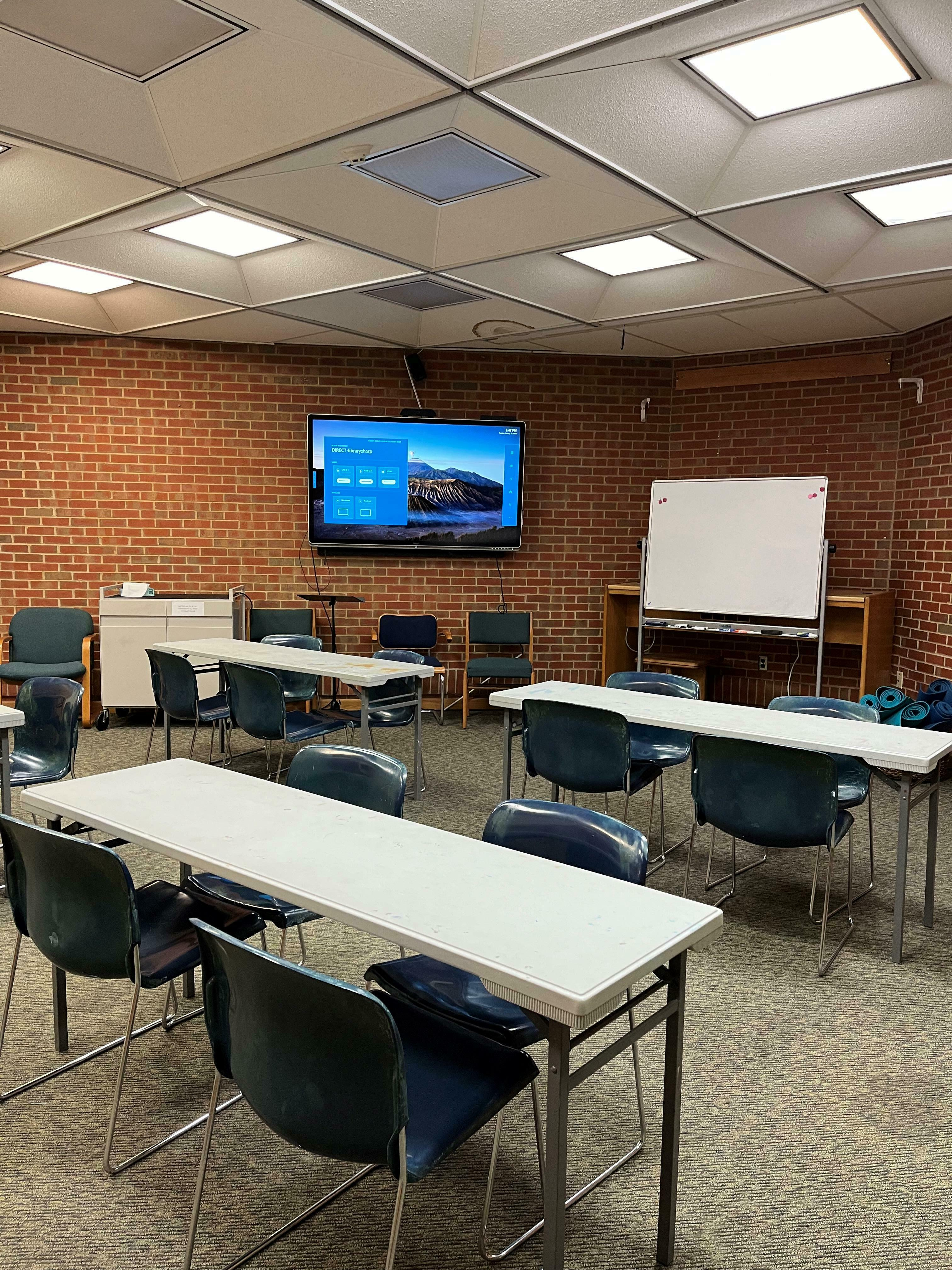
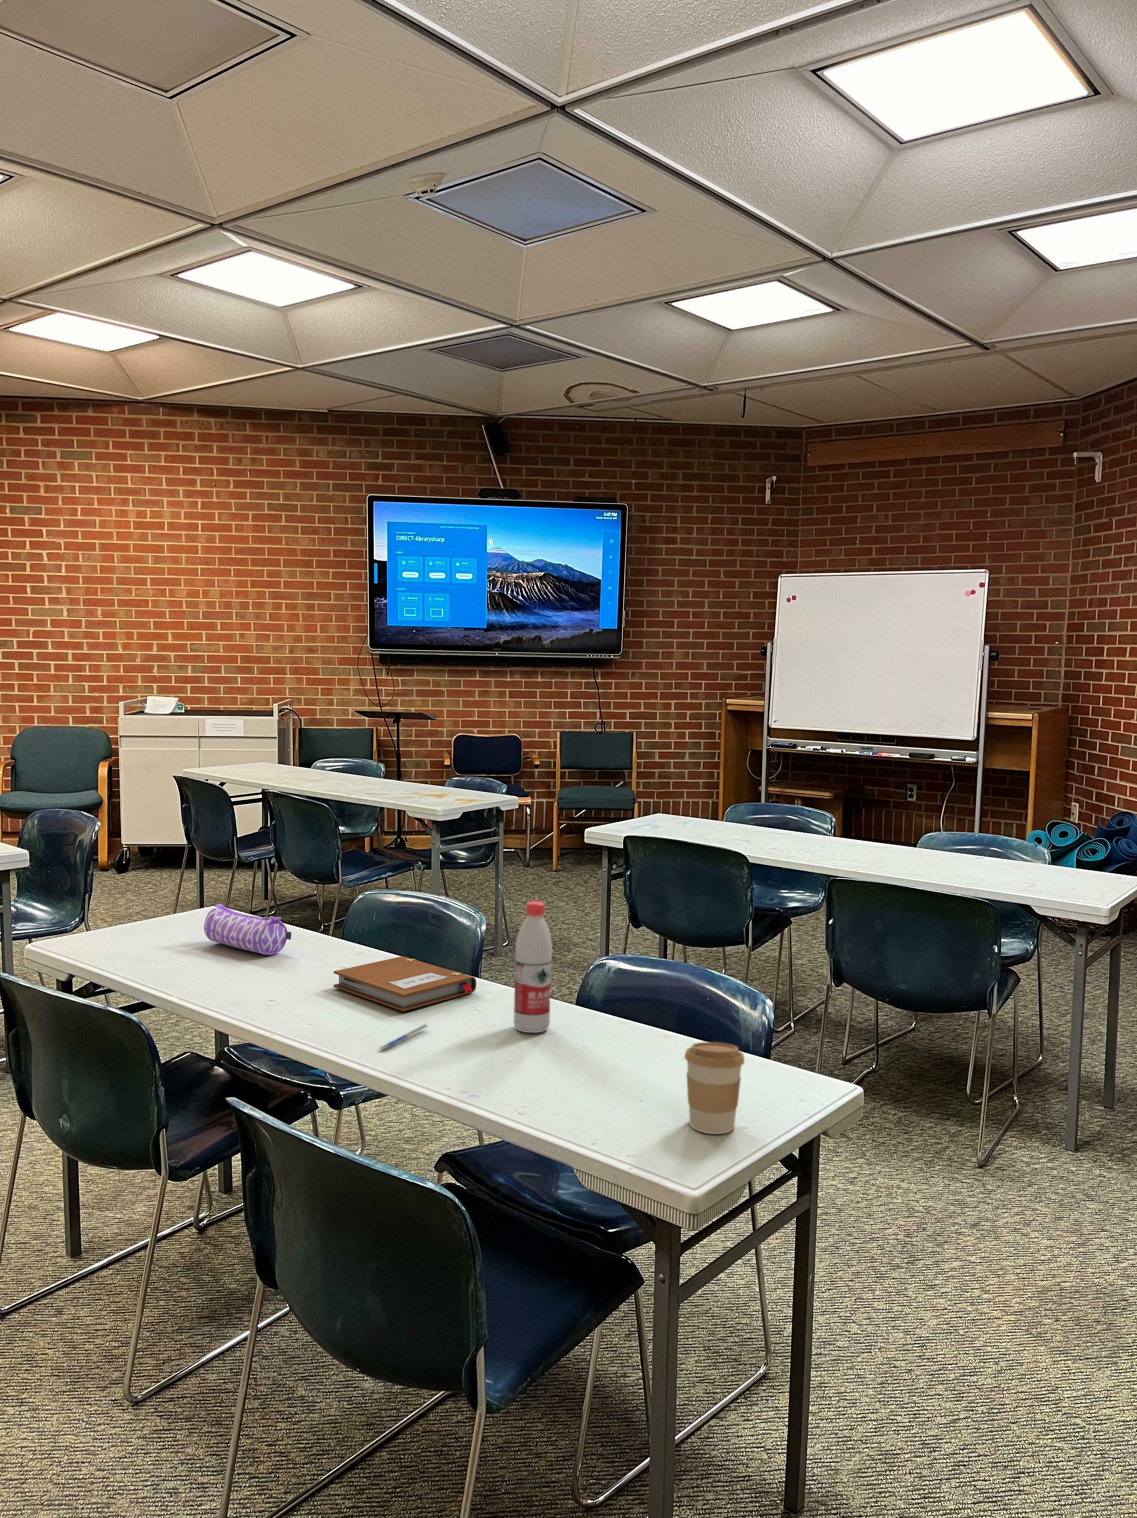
+ coffee cup [684,1042,745,1134]
+ pen [377,1023,430,1051]
+ water bottle [514,901,552,1034]
+ notebook [333,956,477,1011]
+ pencil case [204,904,291,955]
